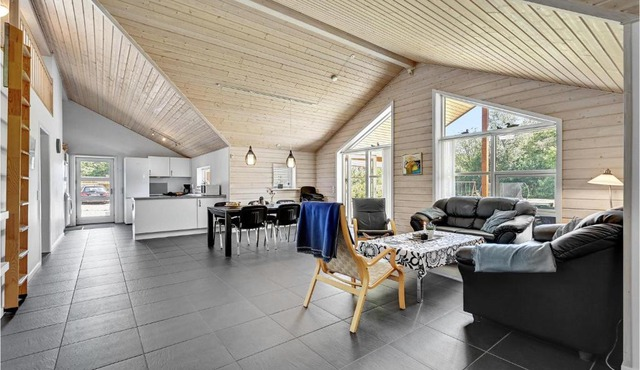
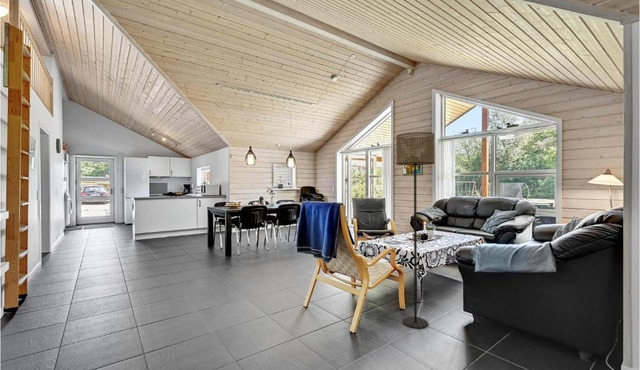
+ floor lamp [395,131,436,329]
